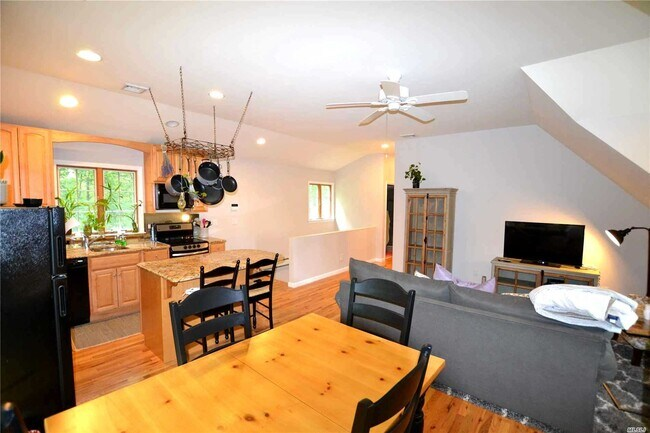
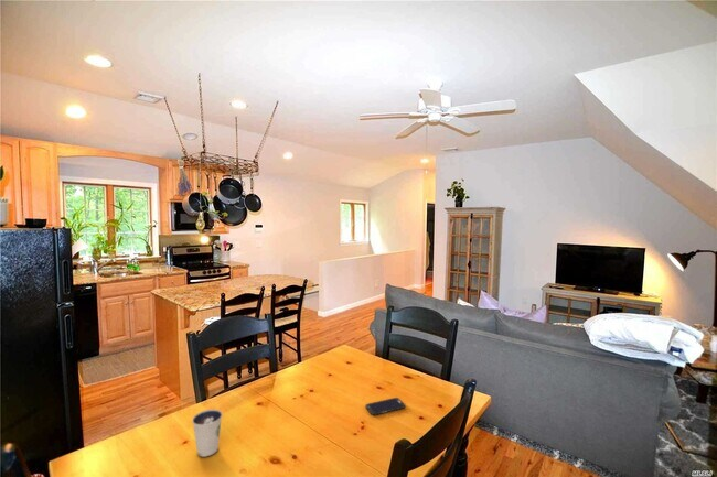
+ dixie cup [191,409,224,457]
+ smartphone [365,397,406,416]
